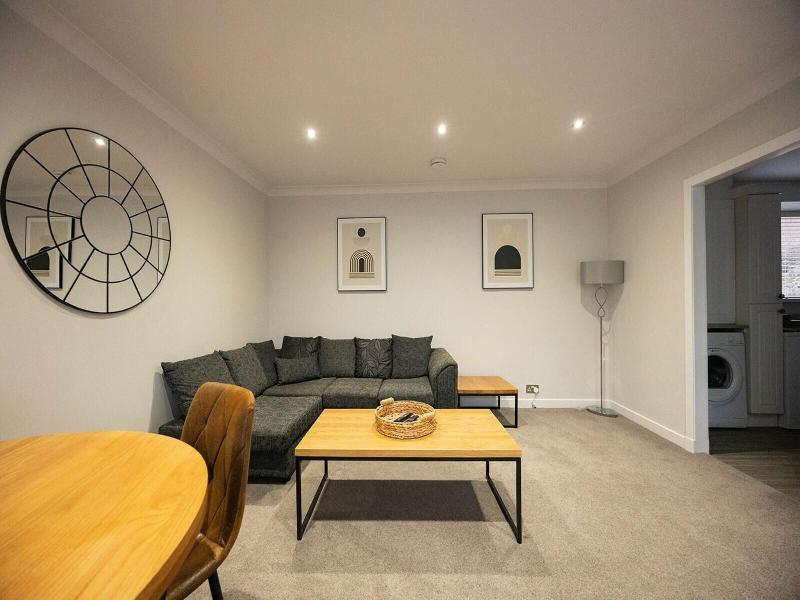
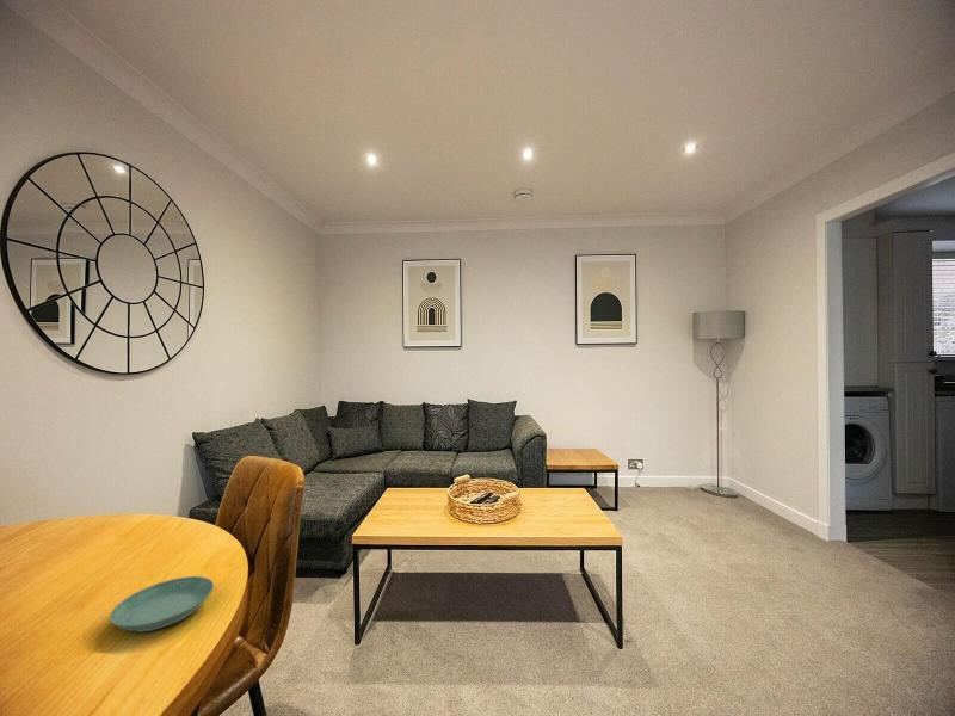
+ saucer [109,575,215,634]
